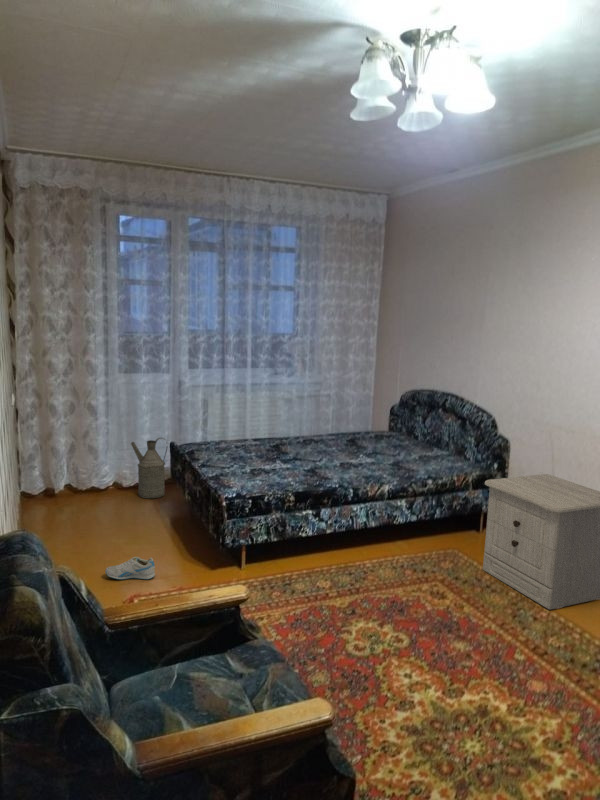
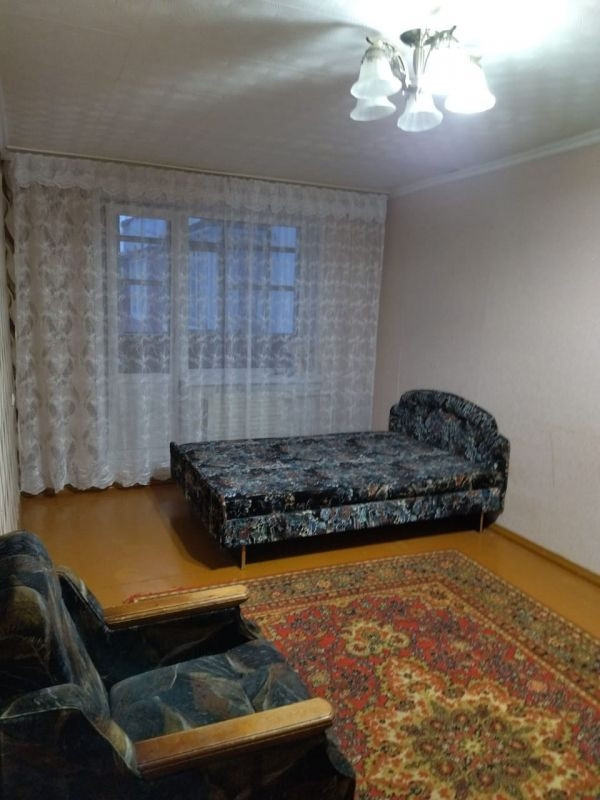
- nightstand [482,473,600,611]
- watering can [130,436,168,499]
- sneaker [104,556,156,581]
